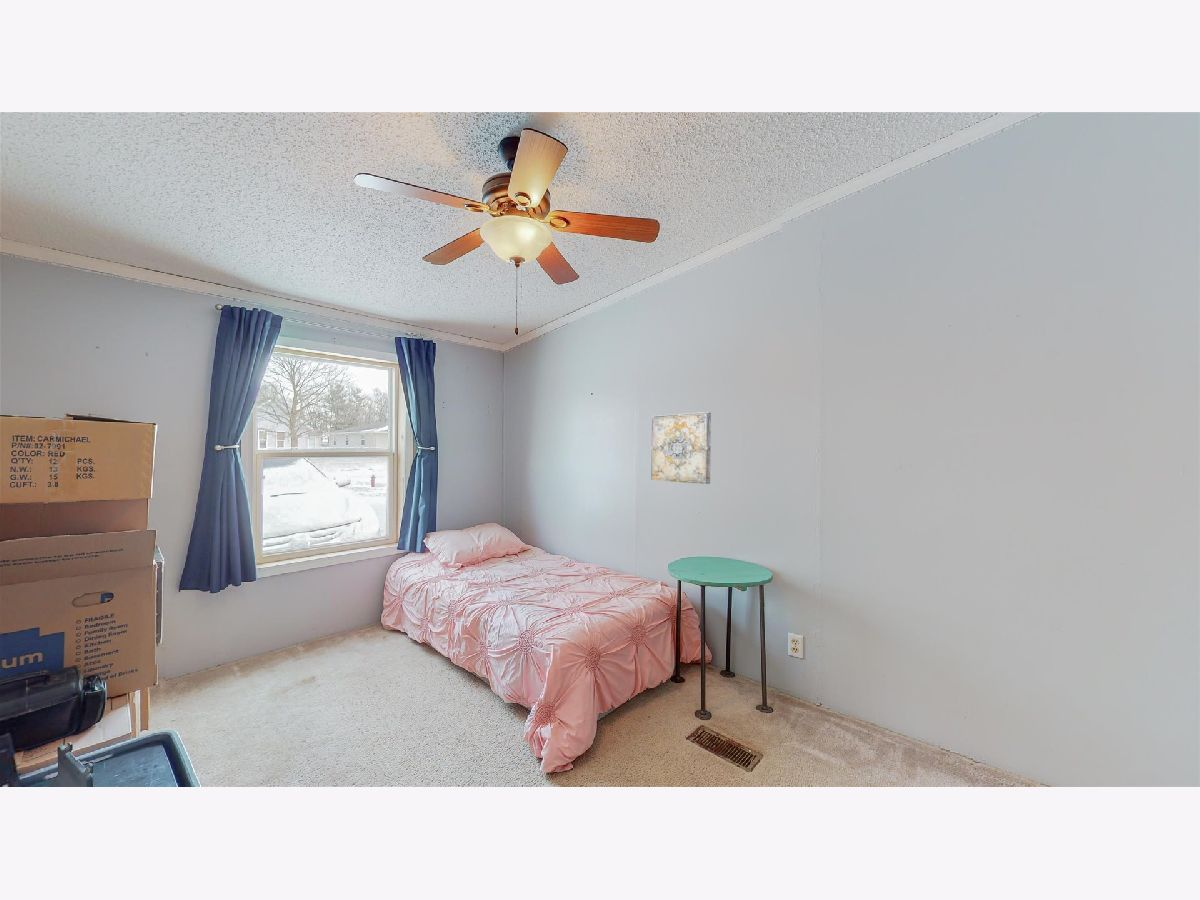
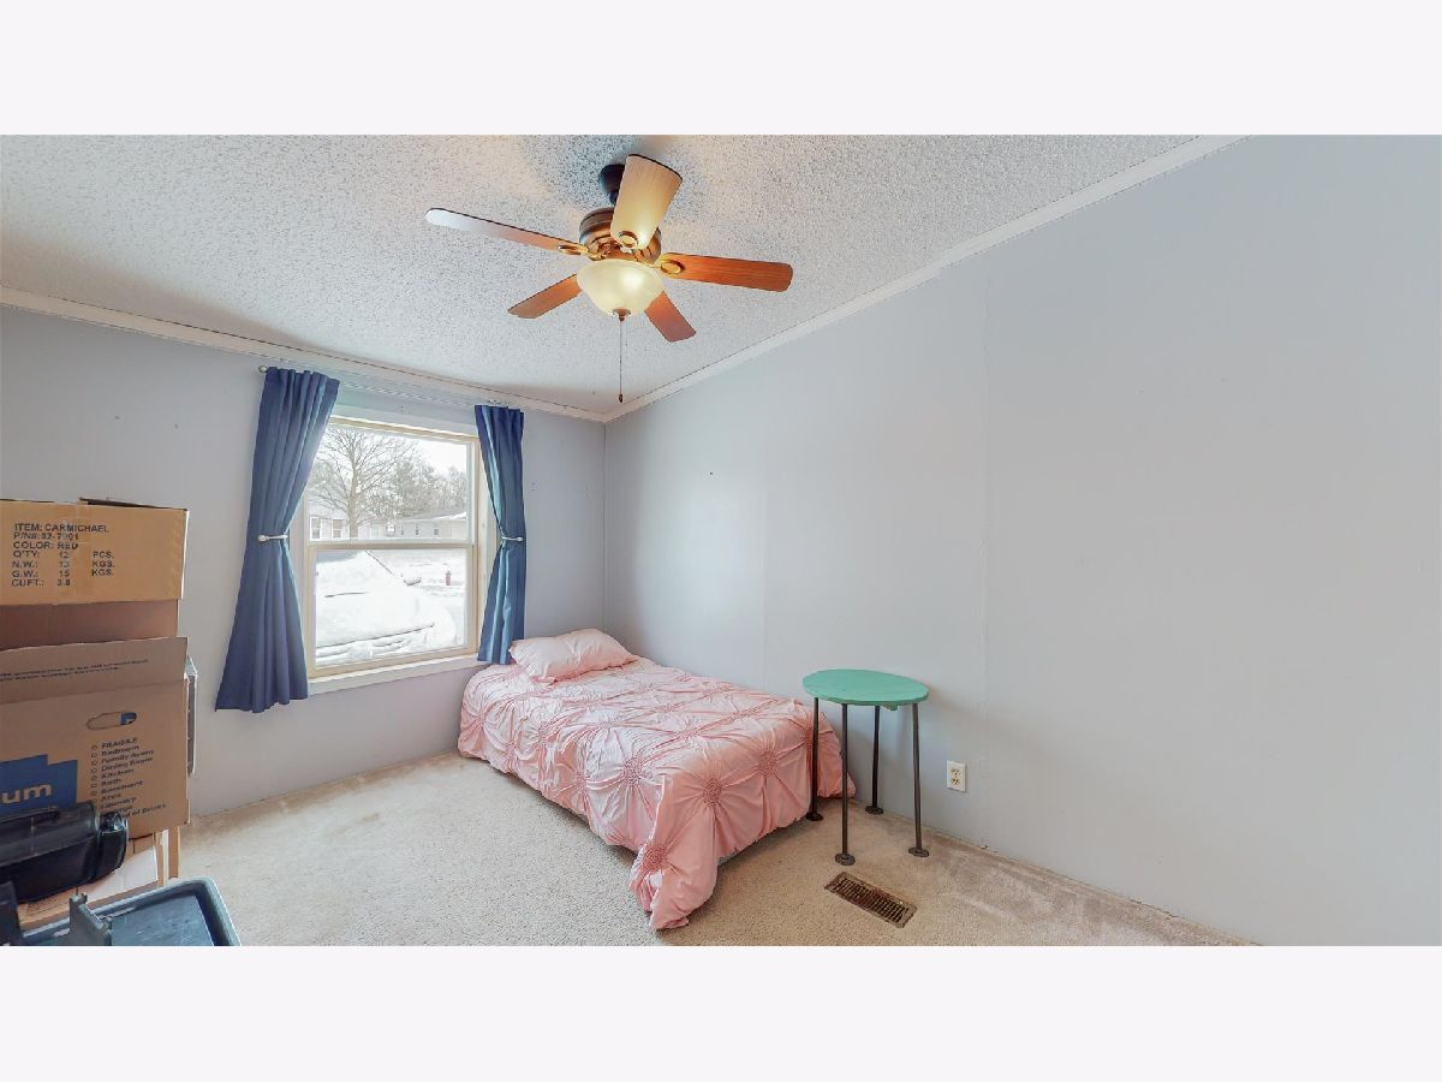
- wall art [650,411,712,485]
